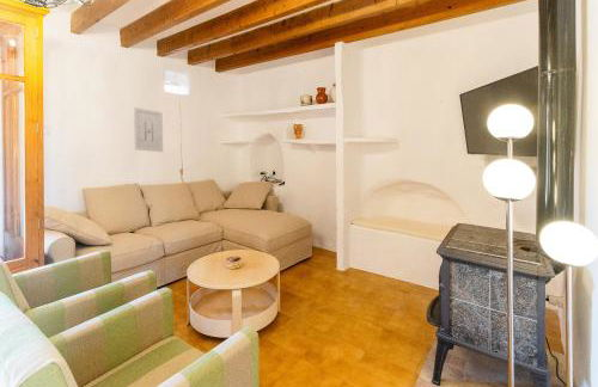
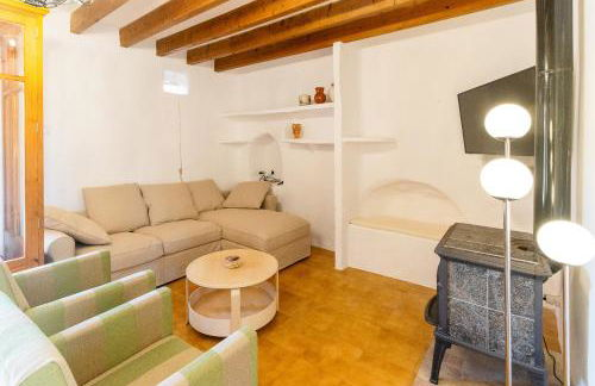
- wall art [133,106,164,153]
